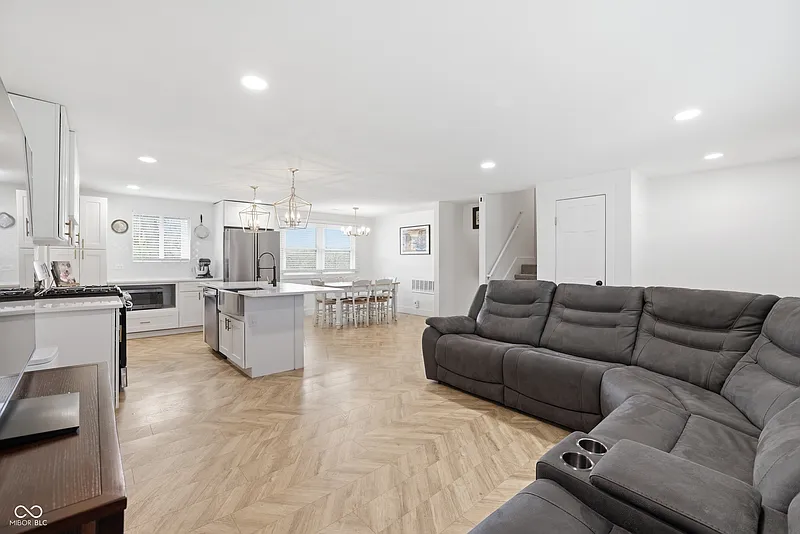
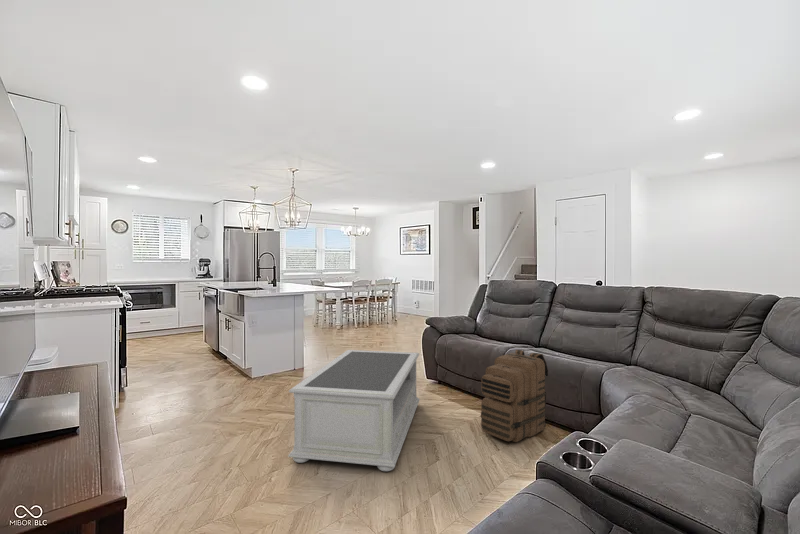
+ coffee table [287,349,421,472]
+ backpack [480,349,549,443]
